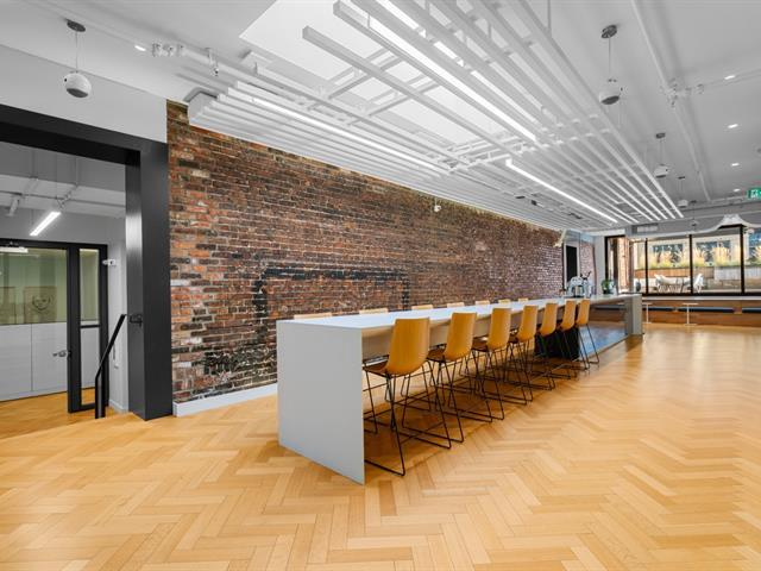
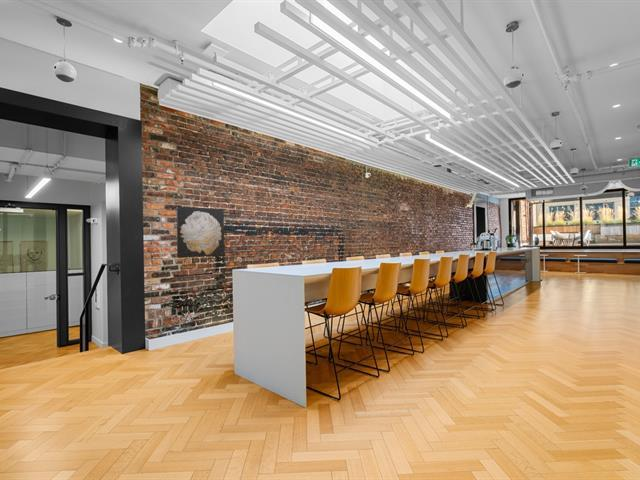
+ wall art [175,206,225,259]
